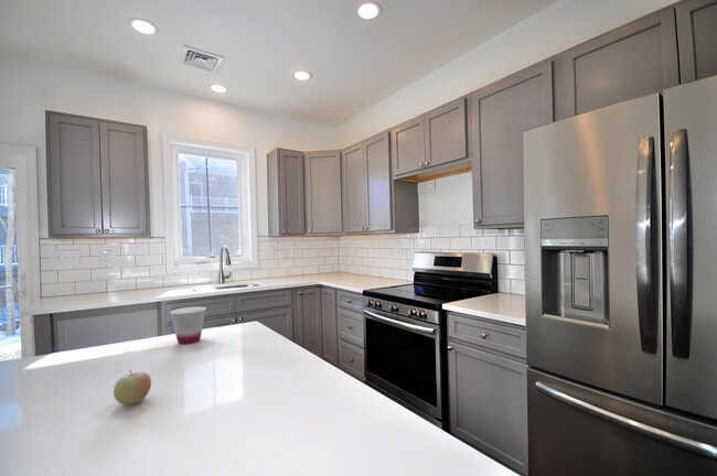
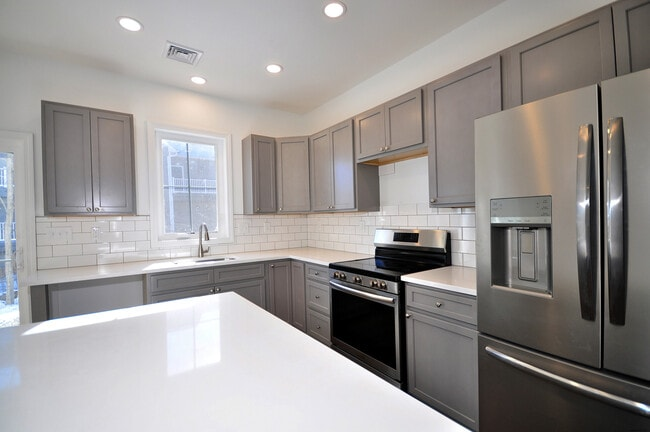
- fruit [113,369,152,405]
- cup [169,305,207,345]
